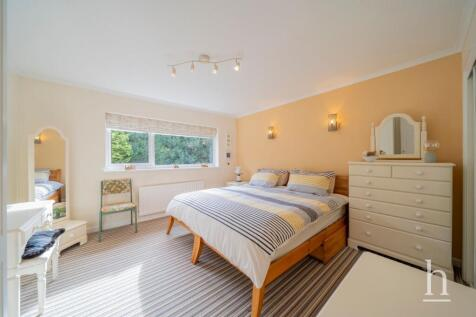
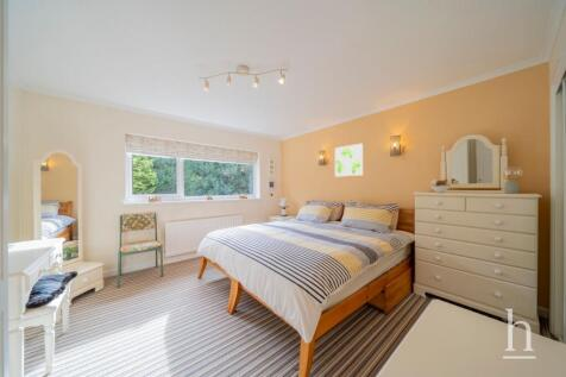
+ wall art [334,143,364,177]
